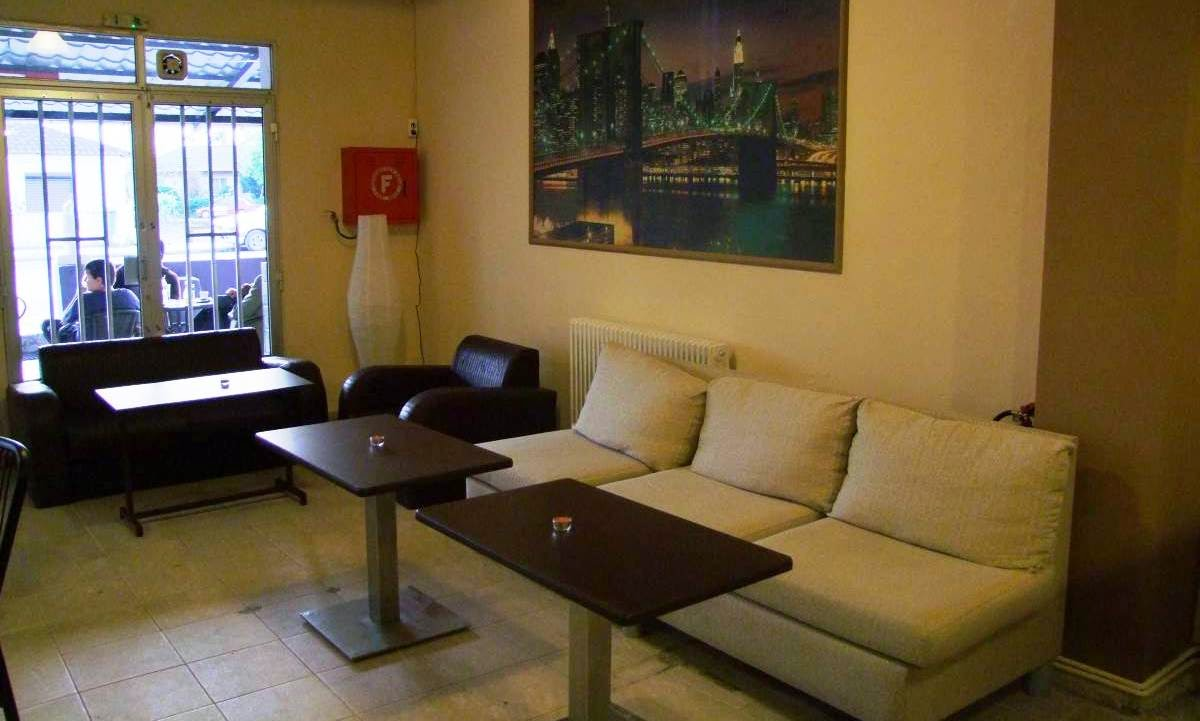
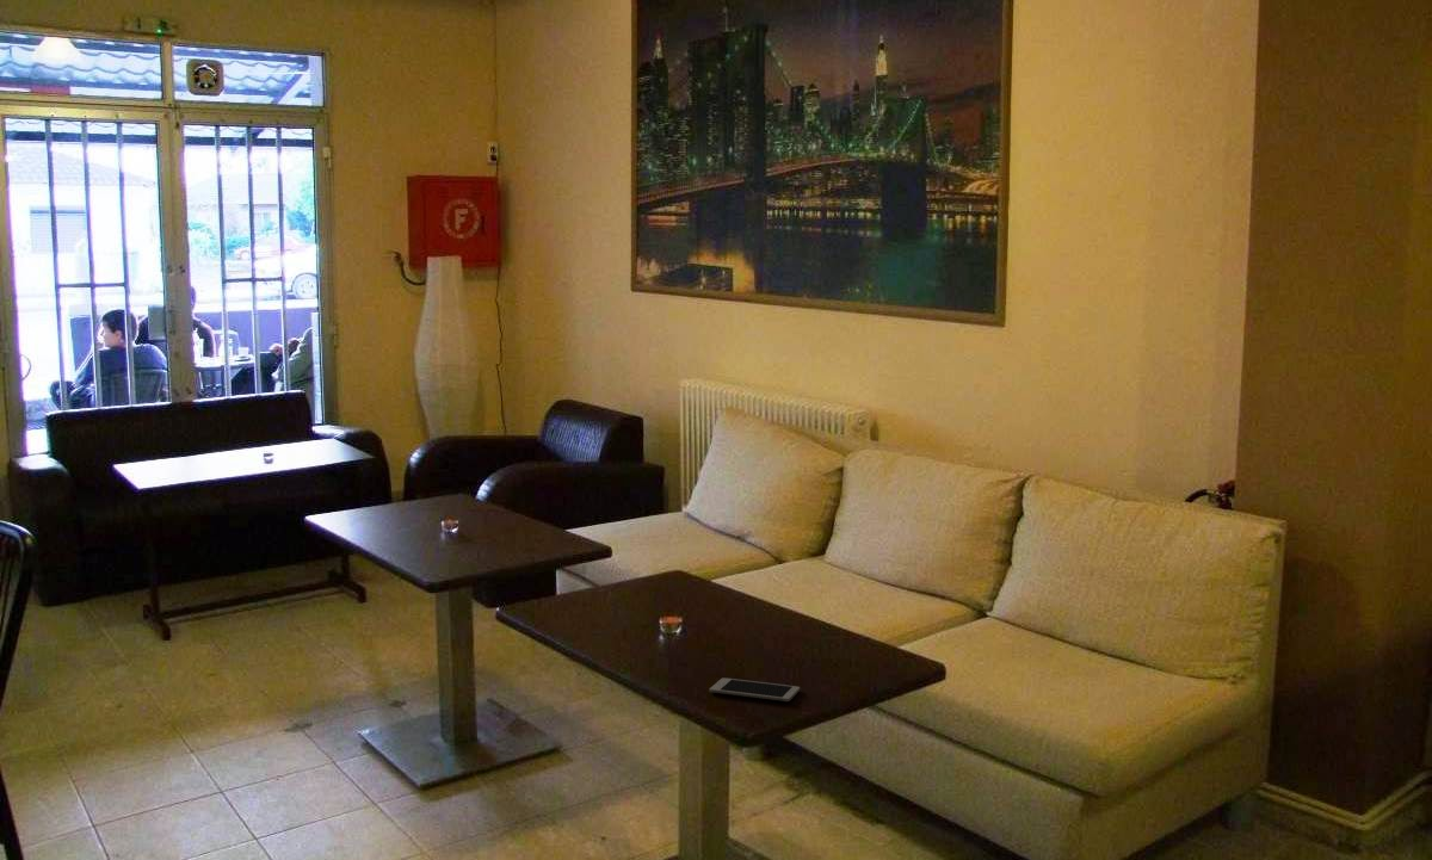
+ cell phone [709,676,801,703]
